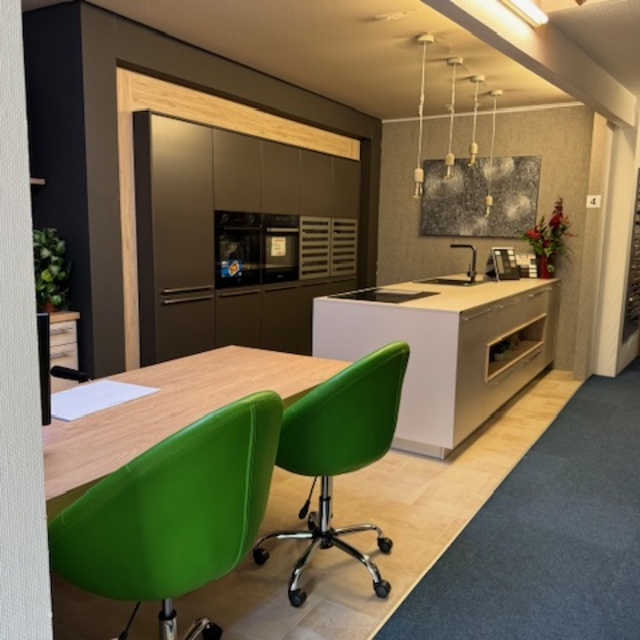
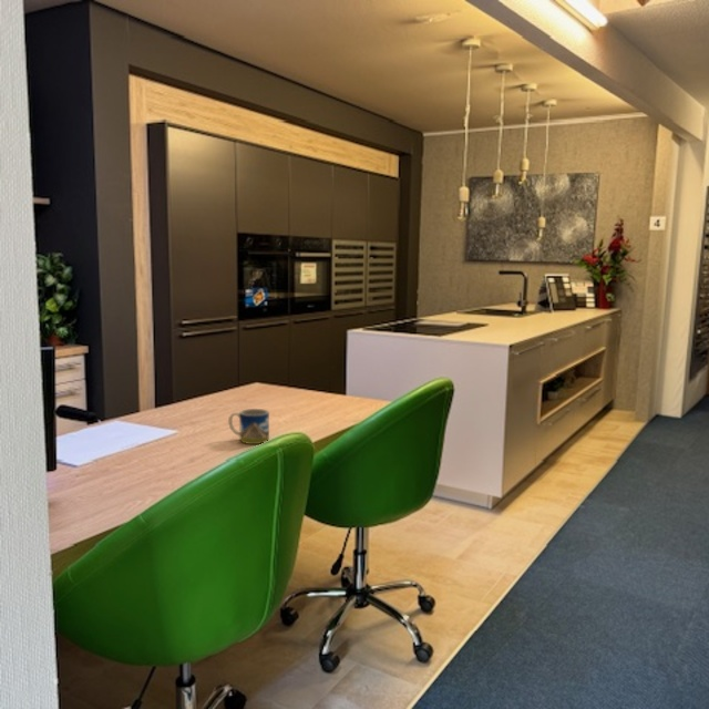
+ mug [227,408,270,445]
